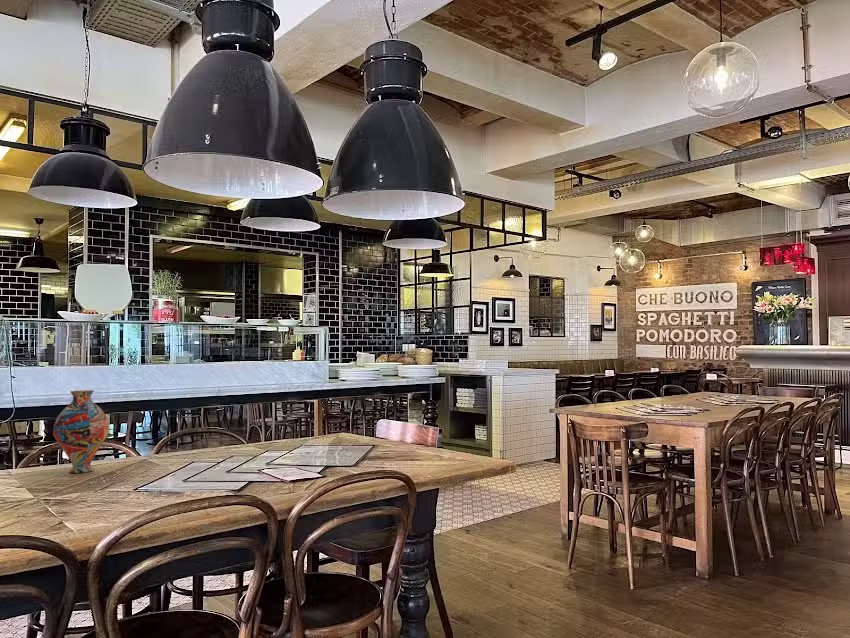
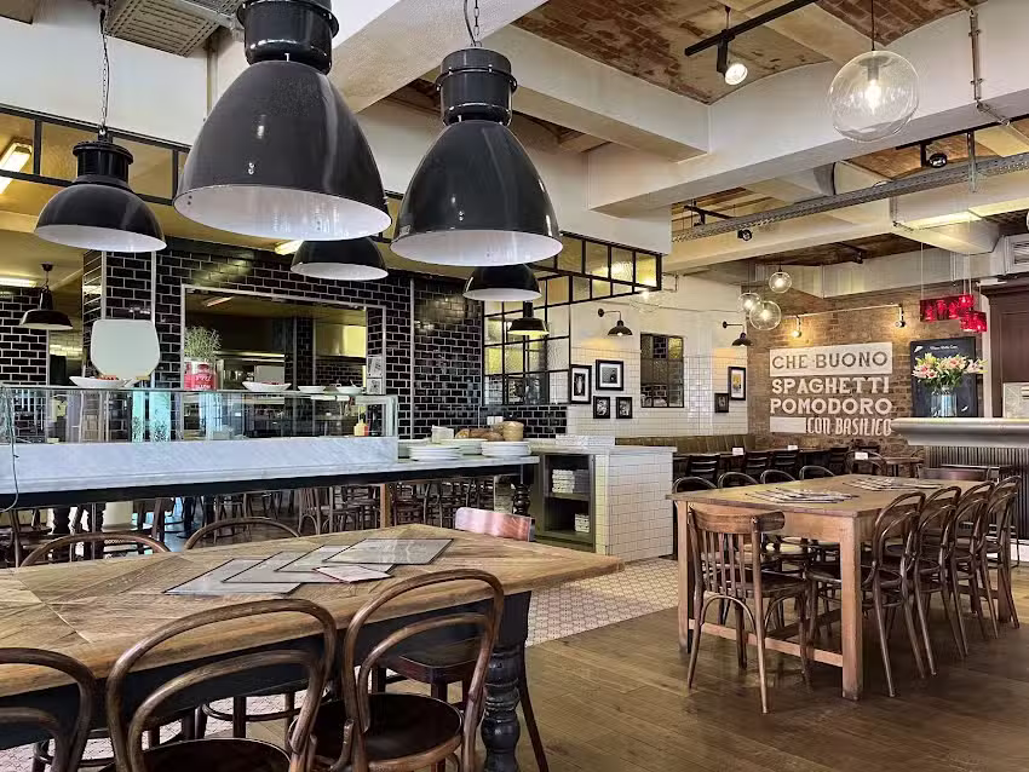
- vase [52,389,111,474]
